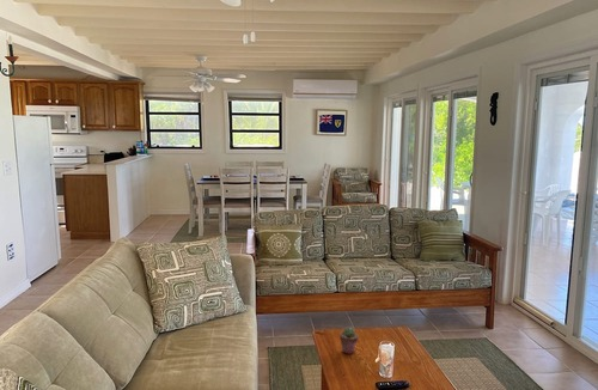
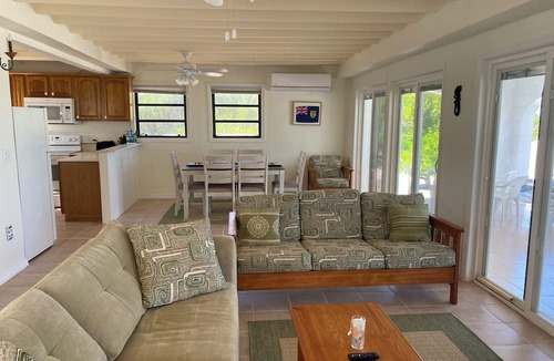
- potted succulent [338,325,360,355]
